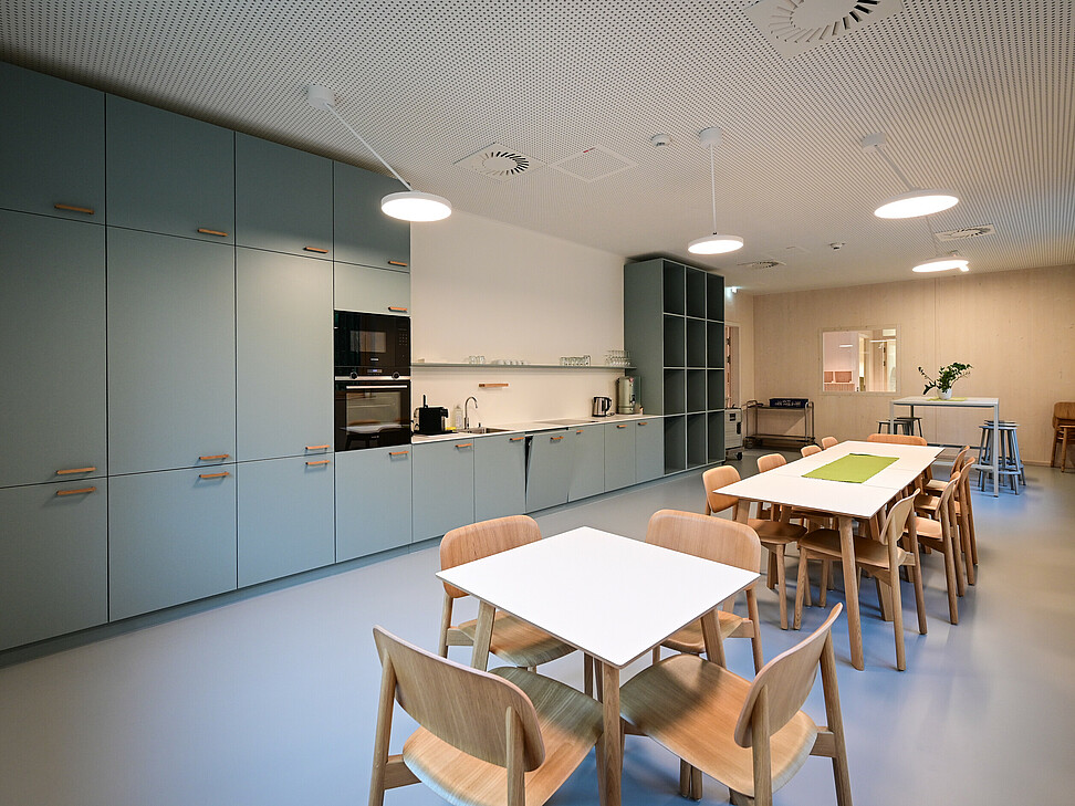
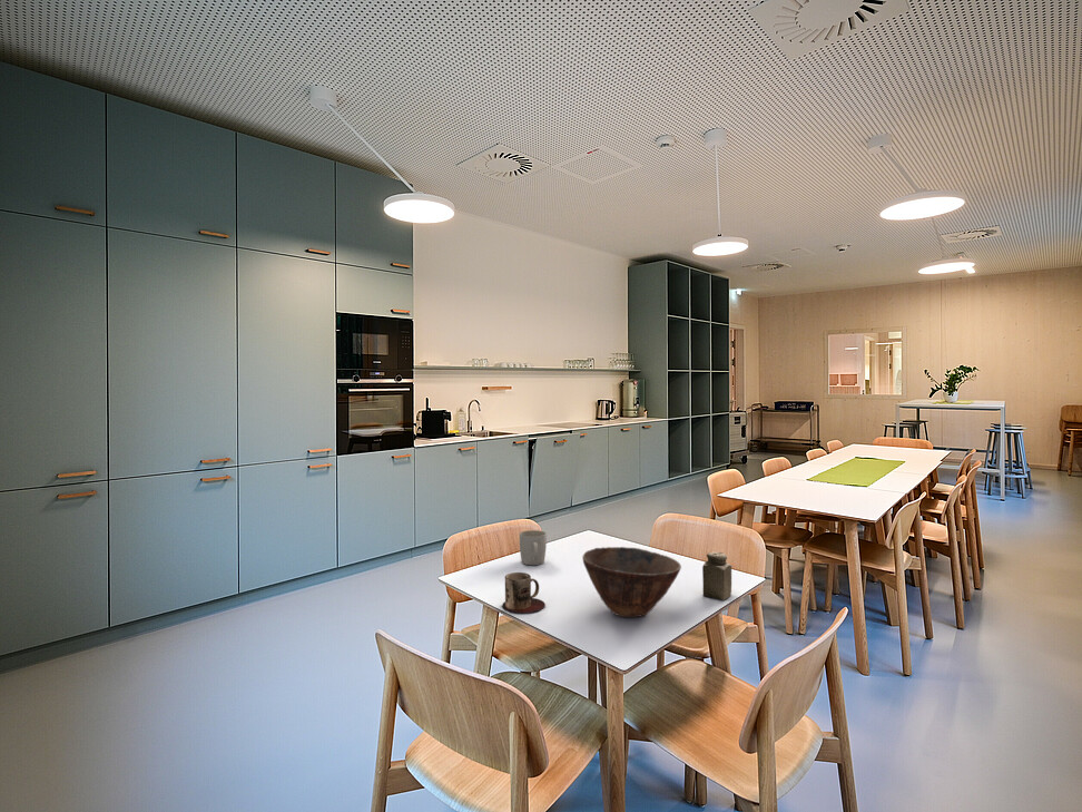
+ salt shaker [701,551,732,601]
+ mug [519,529,548,566]
+ bowl [581,546,682,618]
+ mug [501,571,547,614]
